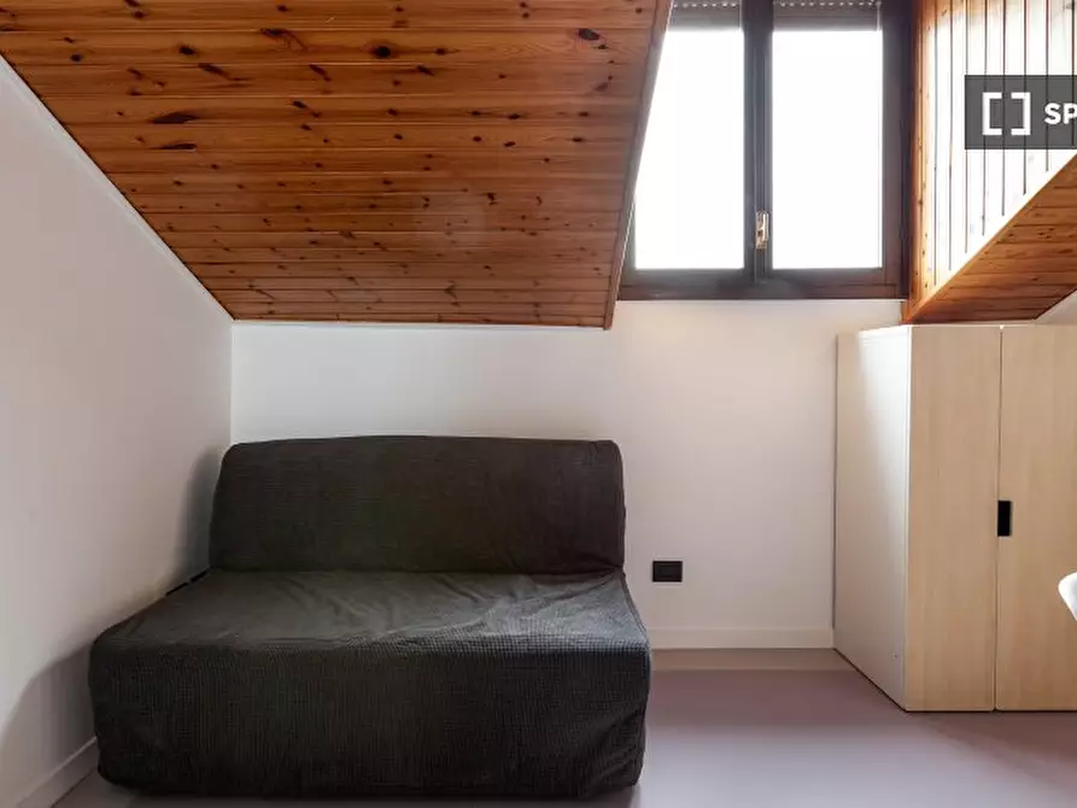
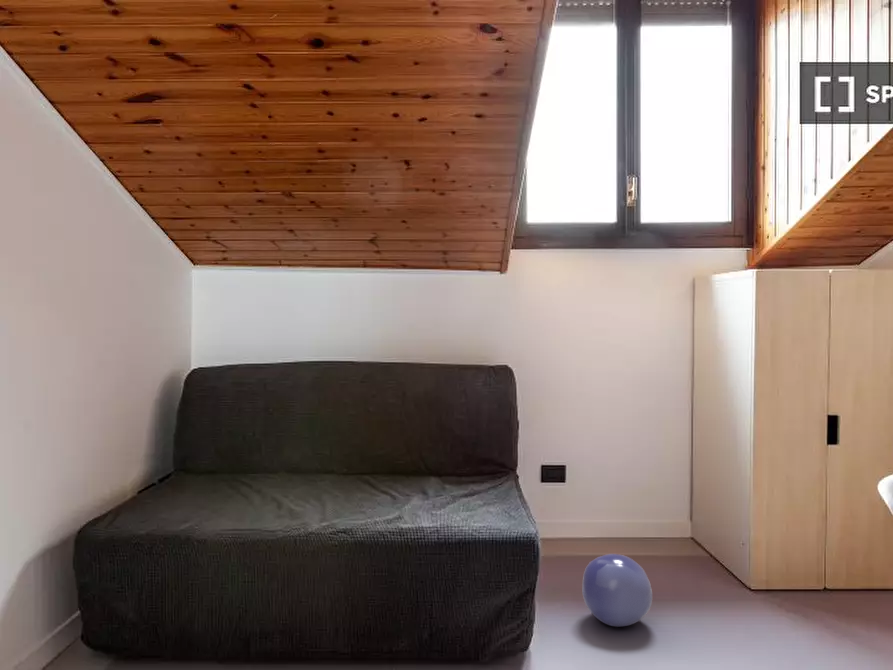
+ ball [581,553,653,628]
